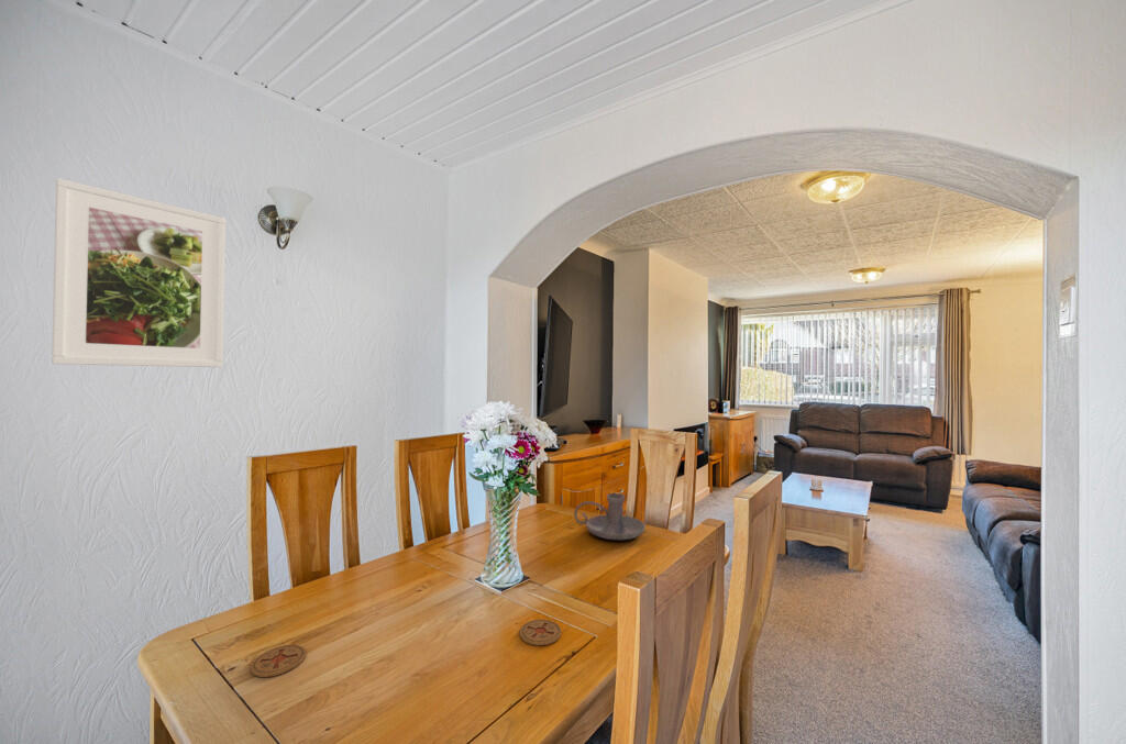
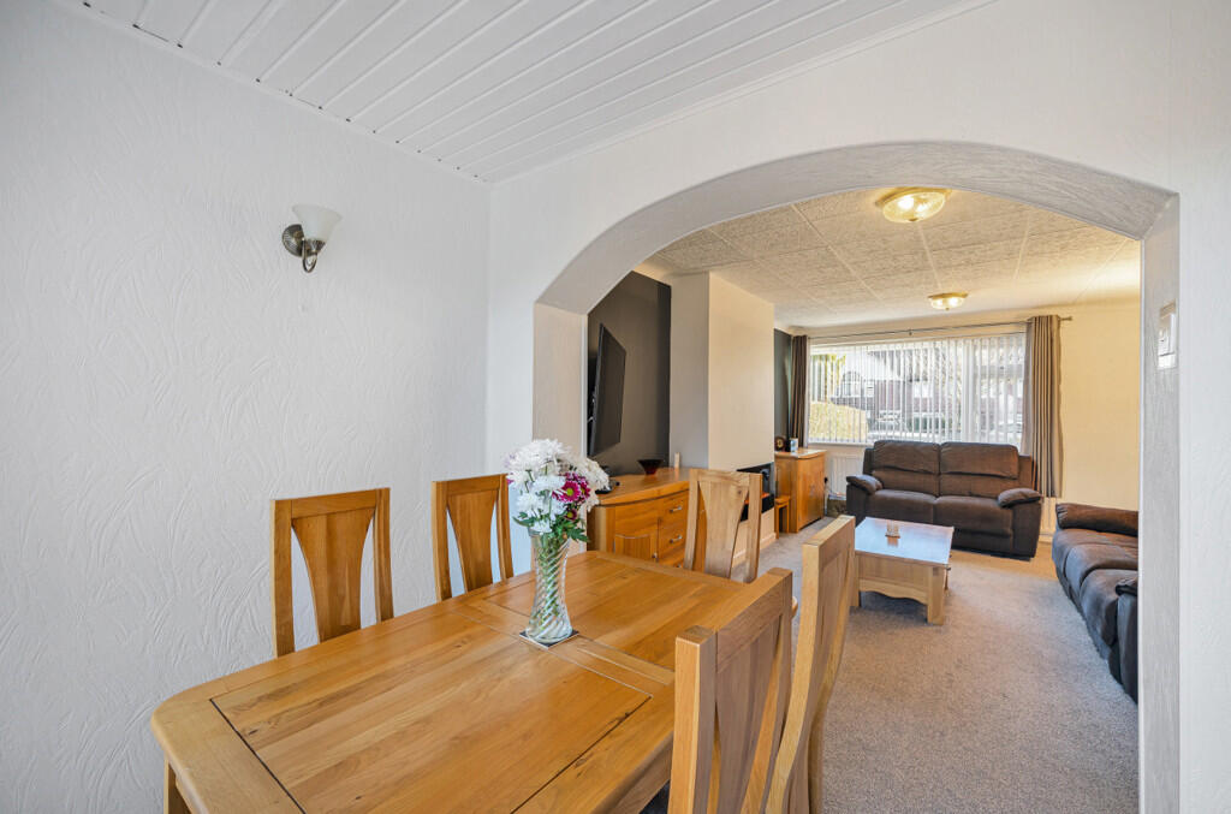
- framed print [51,177,227,368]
- coaster [519,619,562,646]
- coaster [250,644,307,678]
- candle holder [573,492,647,541]
